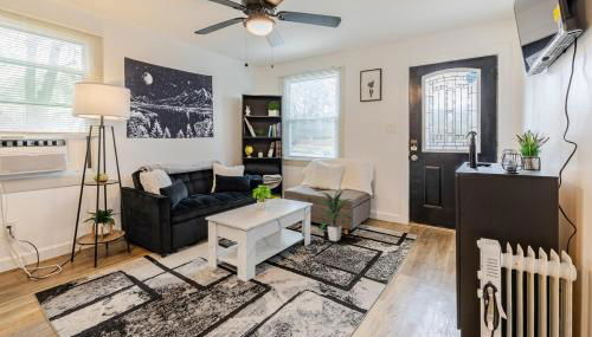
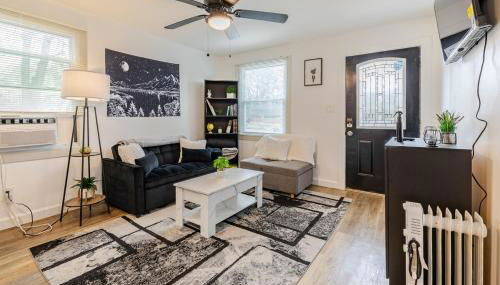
- indoor plant [317,188,355,242]
